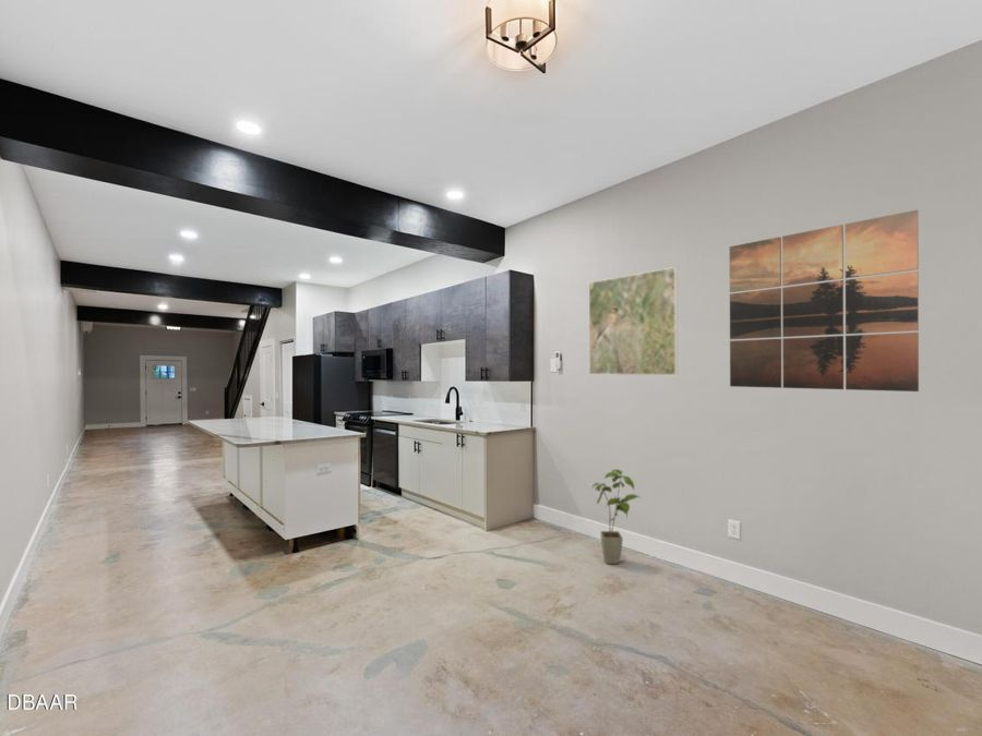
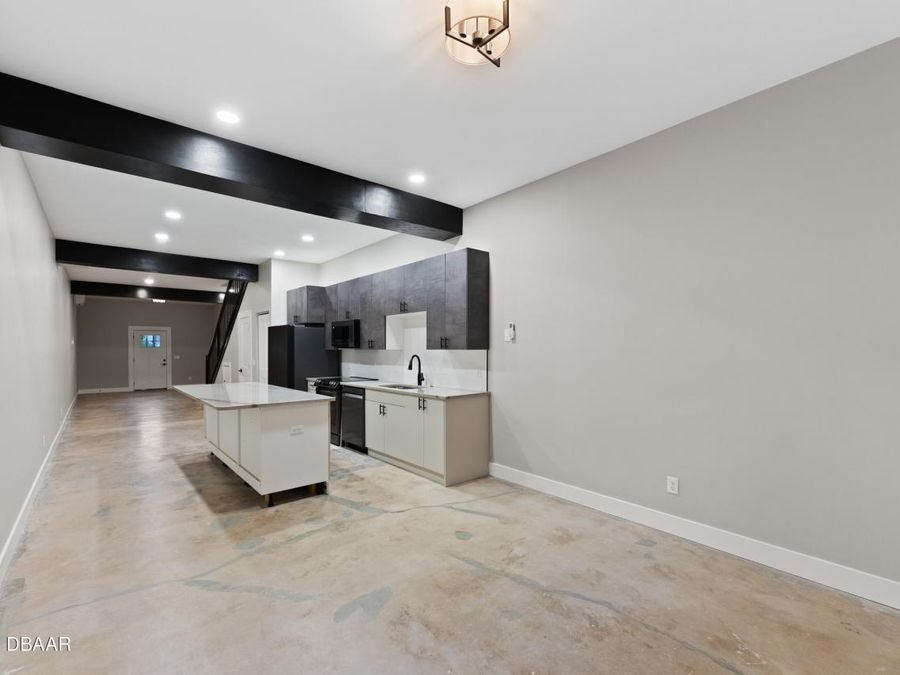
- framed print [588,266,679,376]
- house plant [590,468,642,565]
- wall art [729,209,920,393]
